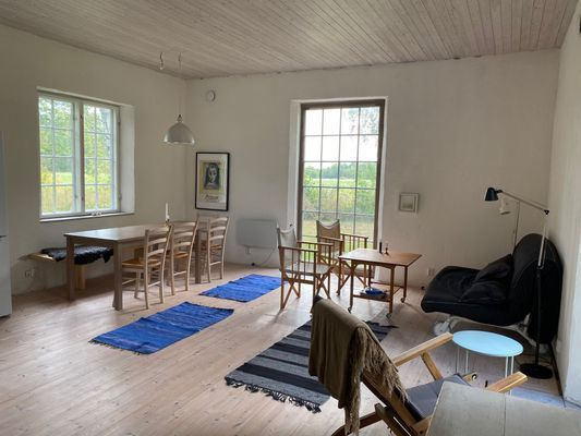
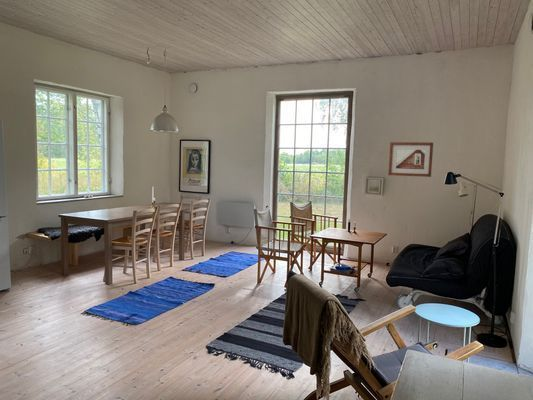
+ picture frame [387,141,434,178]
